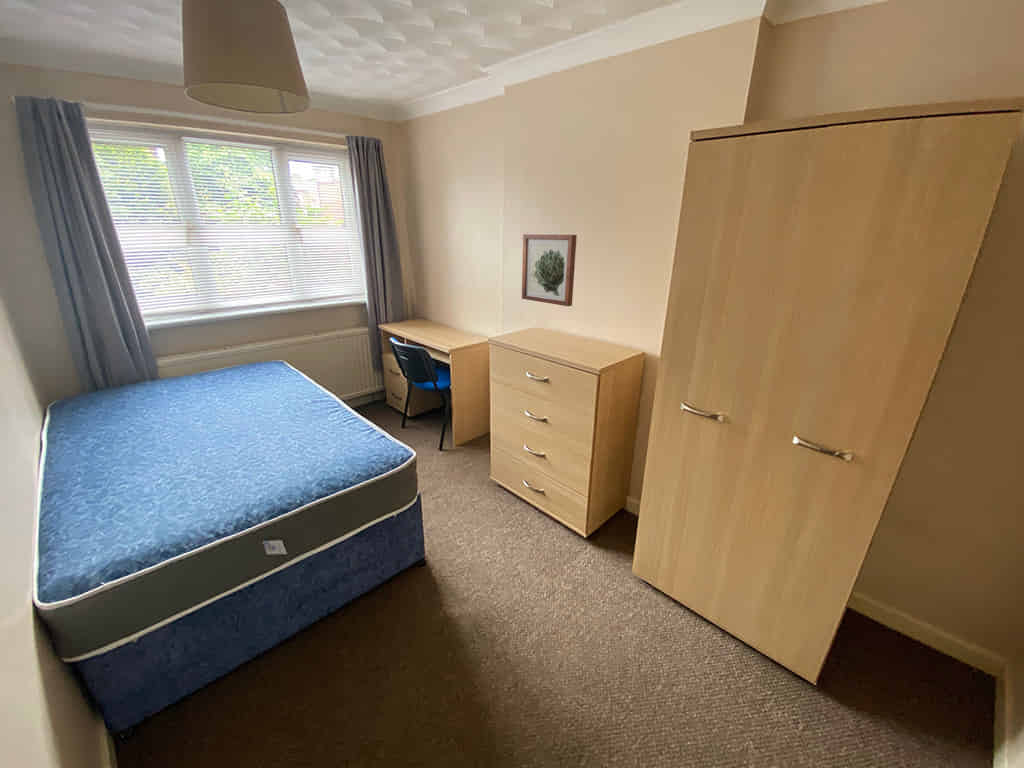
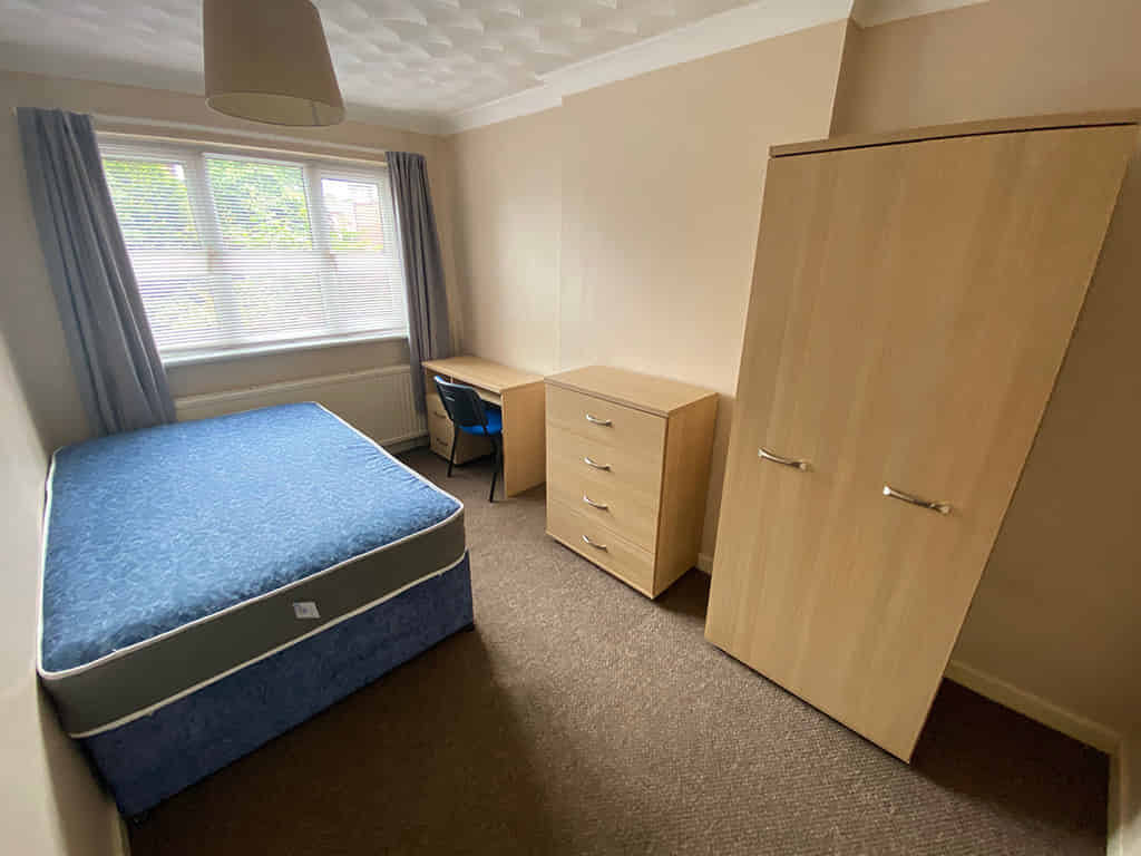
- wall art [521,233,578,307]
